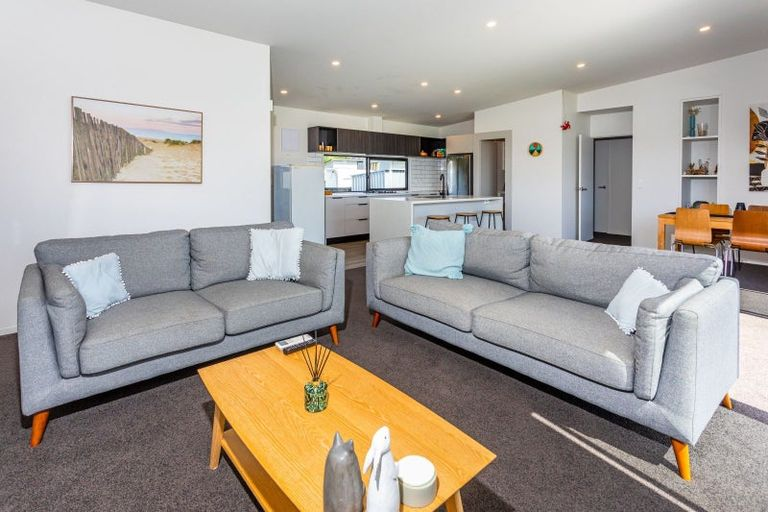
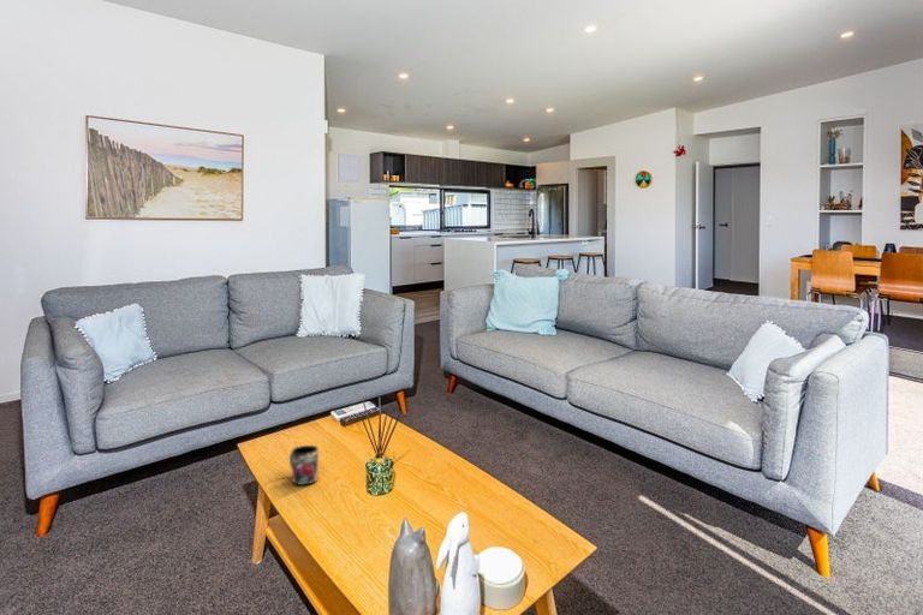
+ mug [288,444,320,485]
